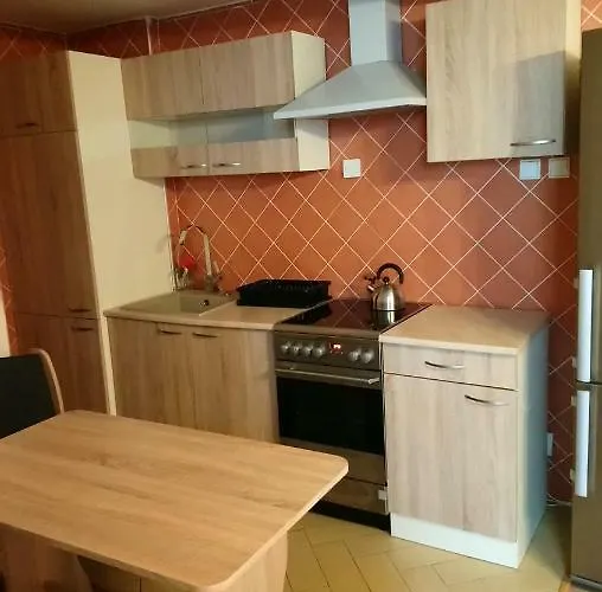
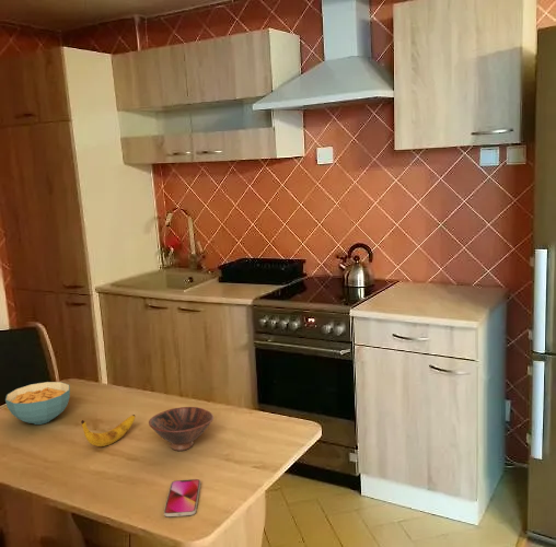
+ smartphone [163,478,201,517]
+ banana [80,414,136,447]
+ bowl [148,406,215,452]
+ cereal bowl [4,381,71,426]
